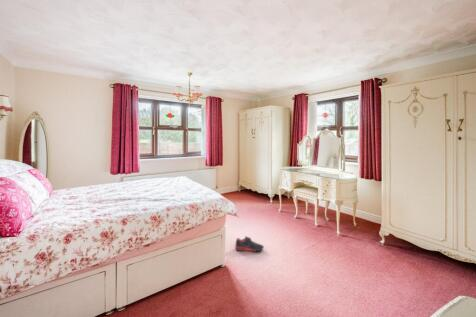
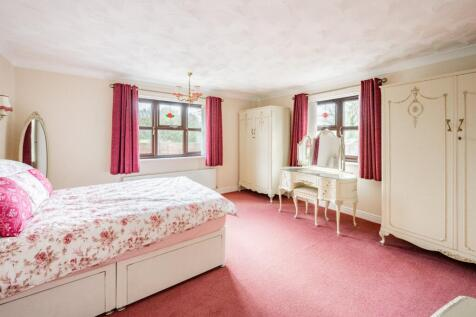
- shoe [234,235,265,253]
